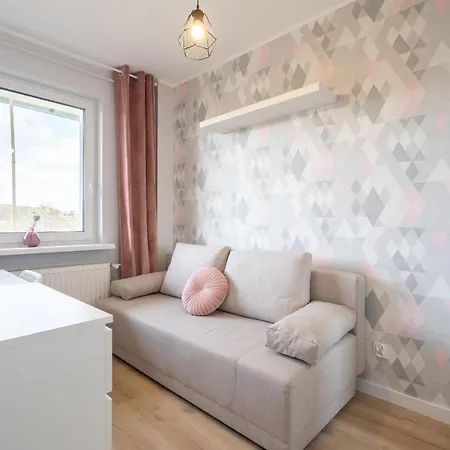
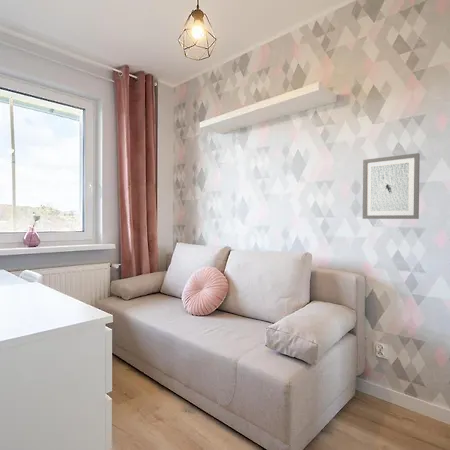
+ wall art [362,152,421,220]
